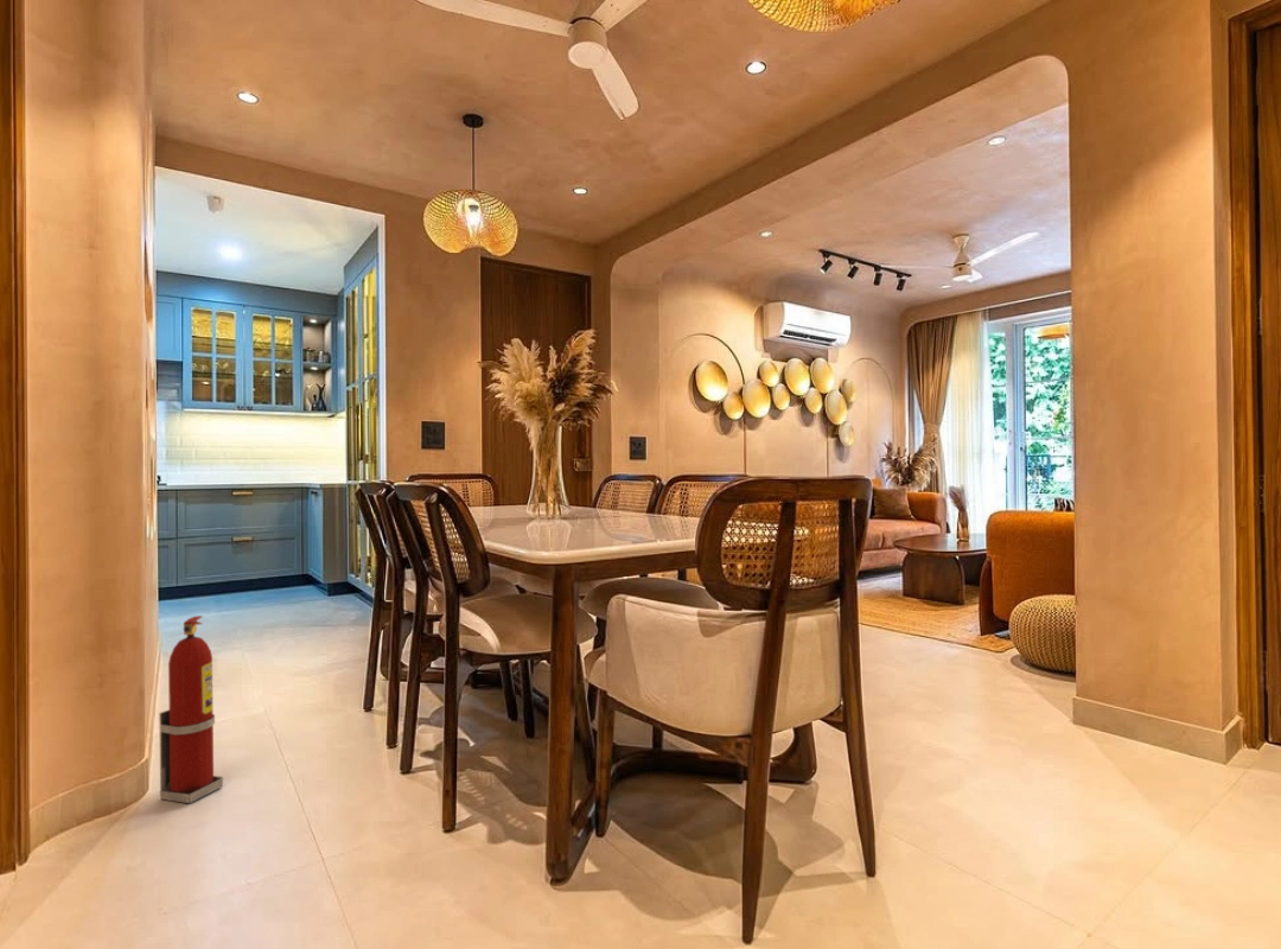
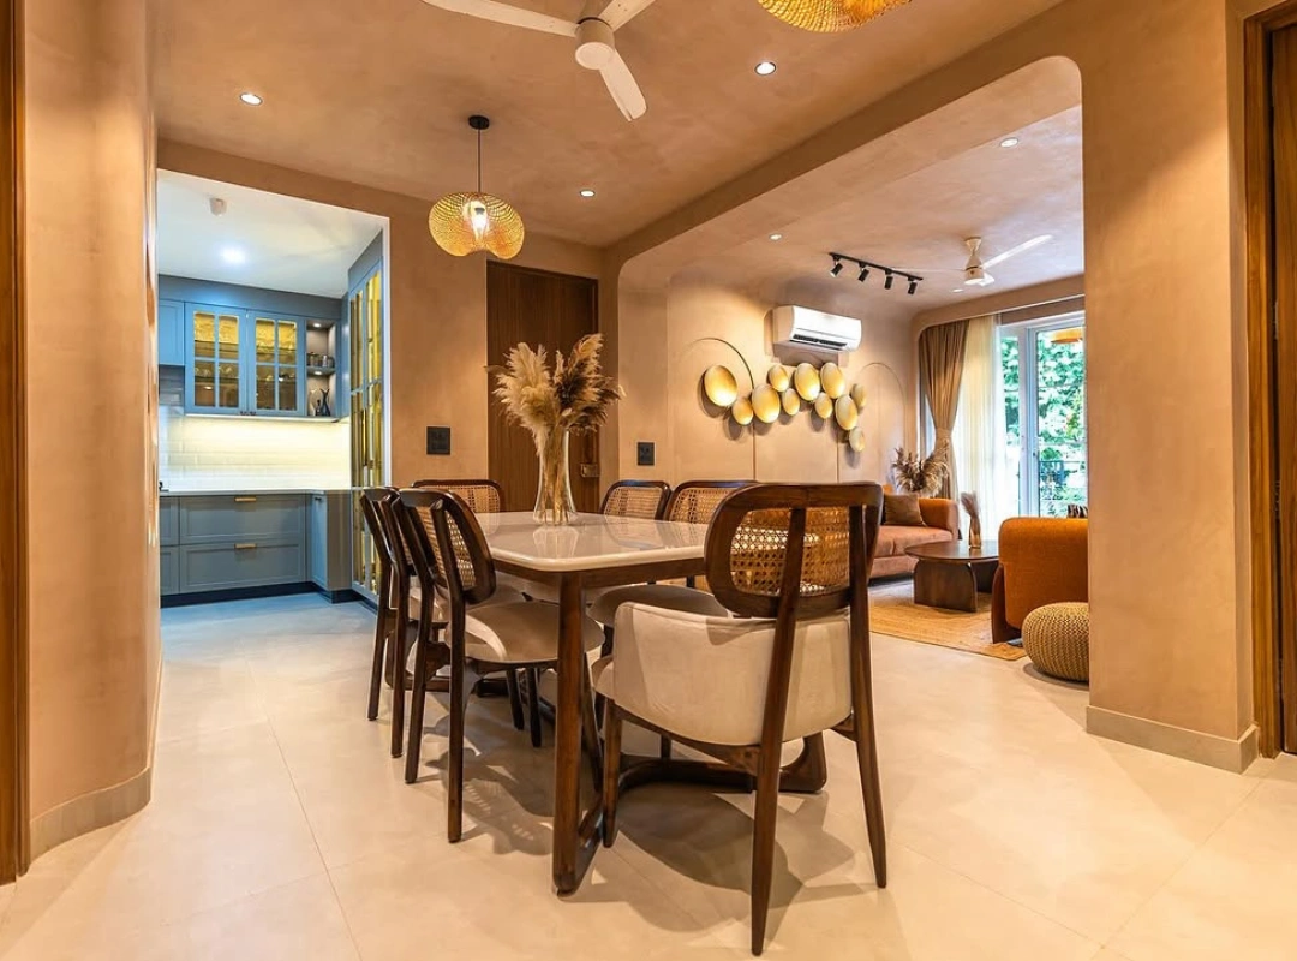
- fire extinguisher [158,614,224,804]
